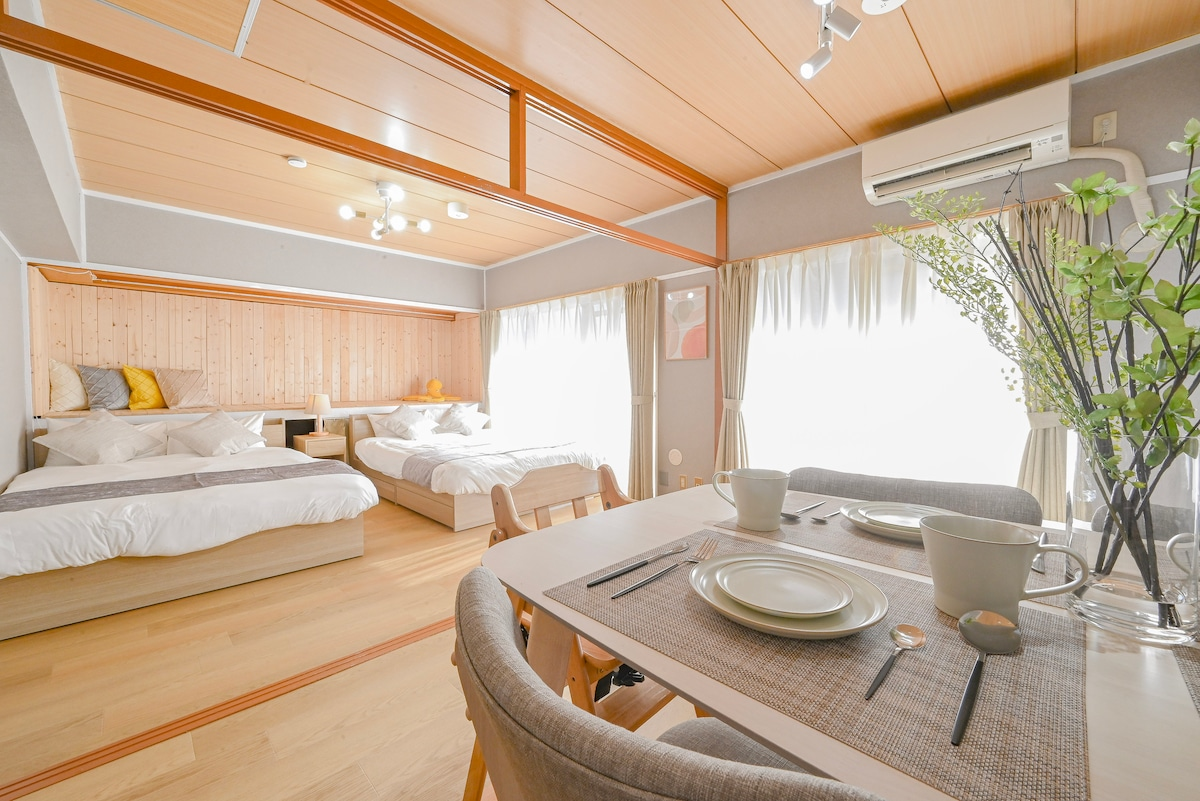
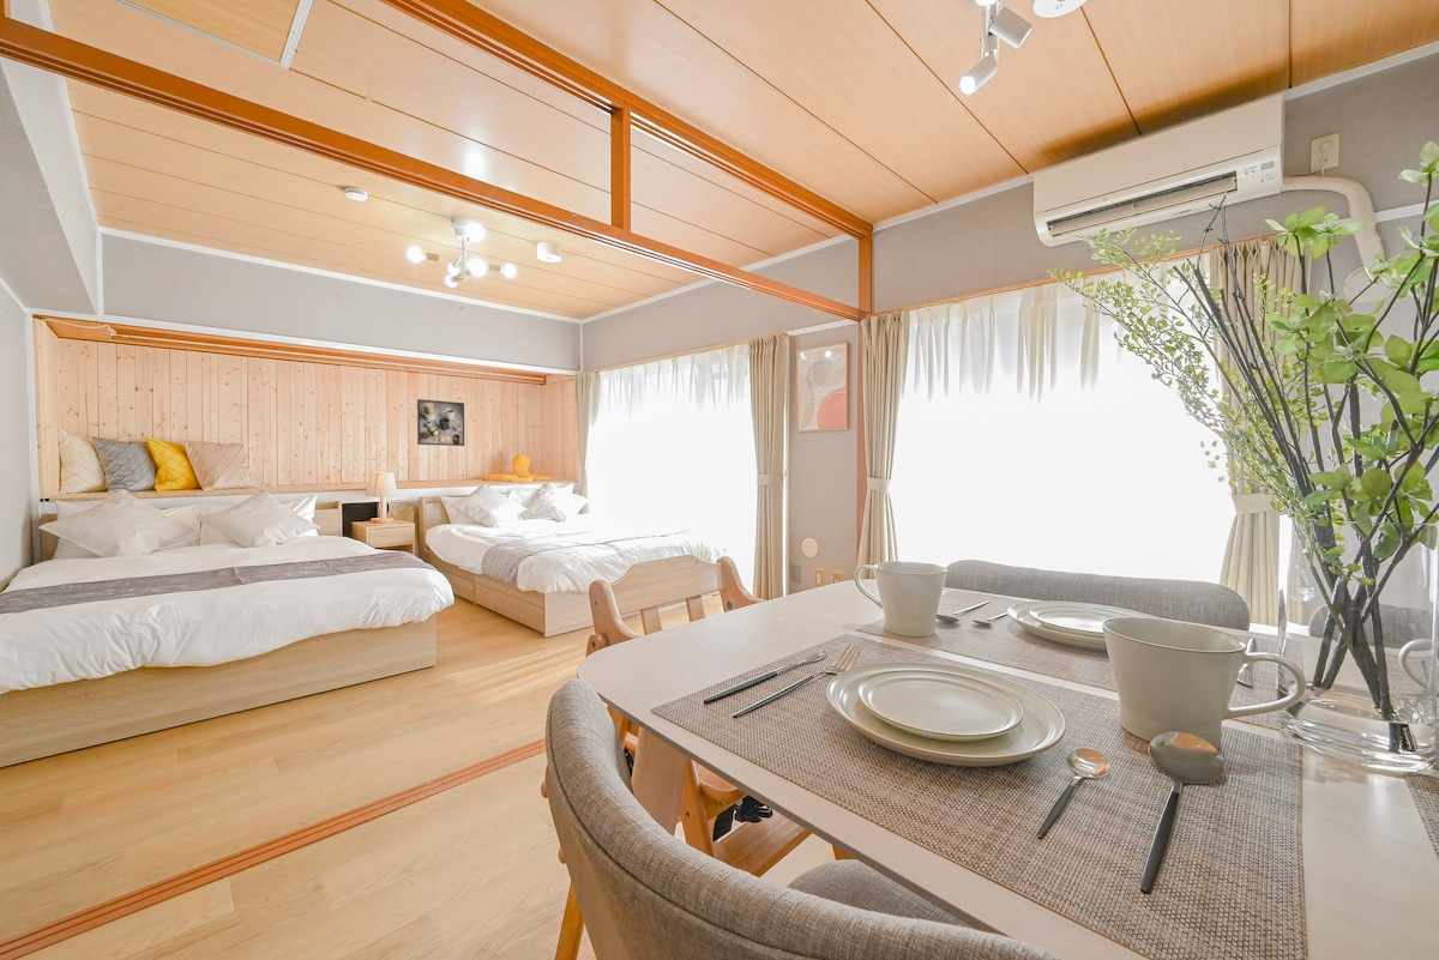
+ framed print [416,398,465,447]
